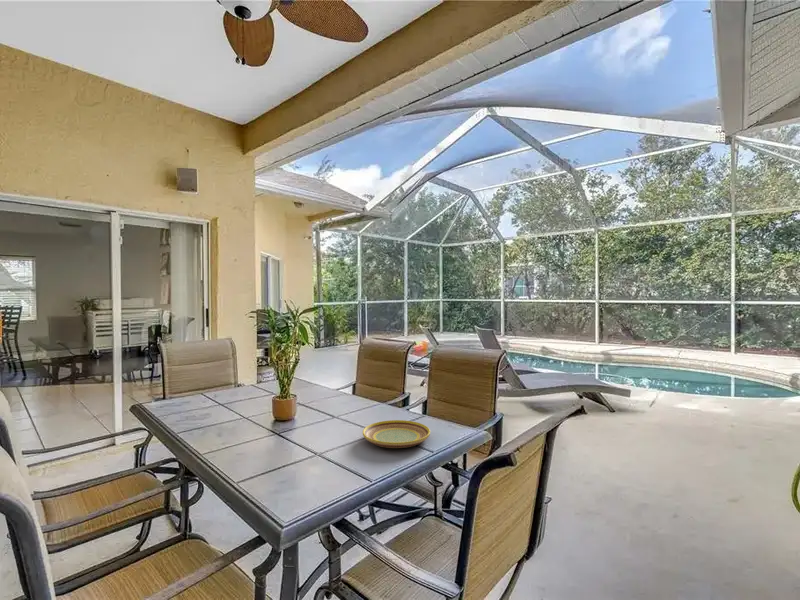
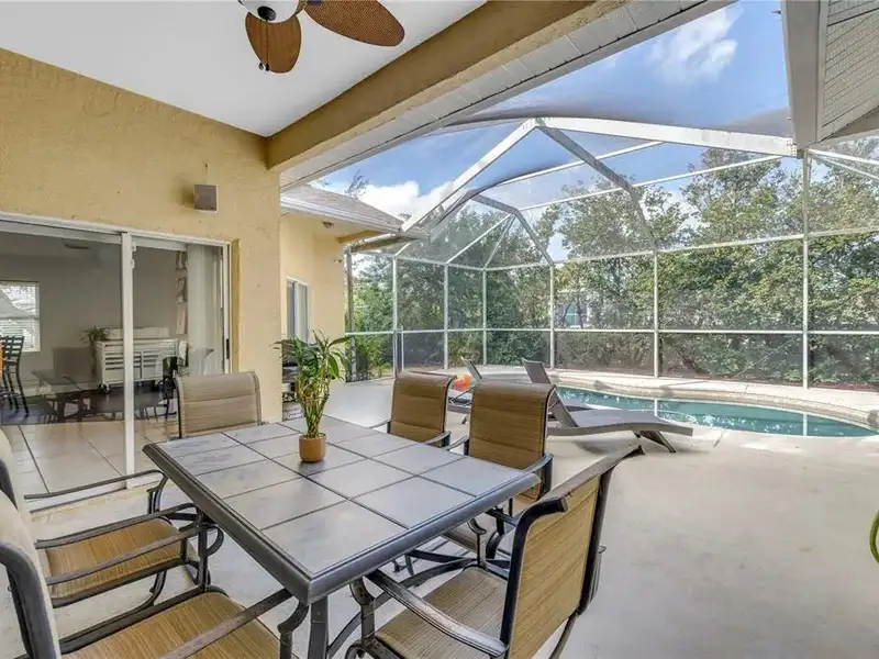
- plate [362,419,431,449]
